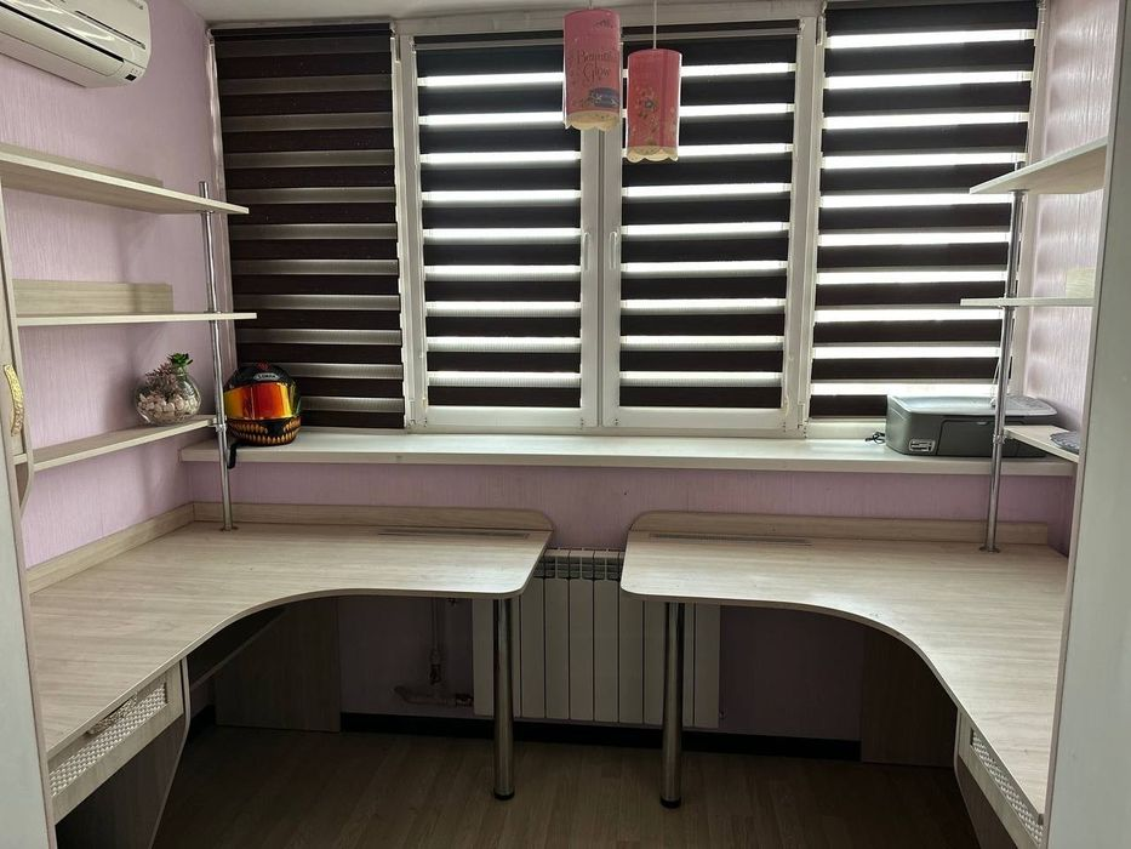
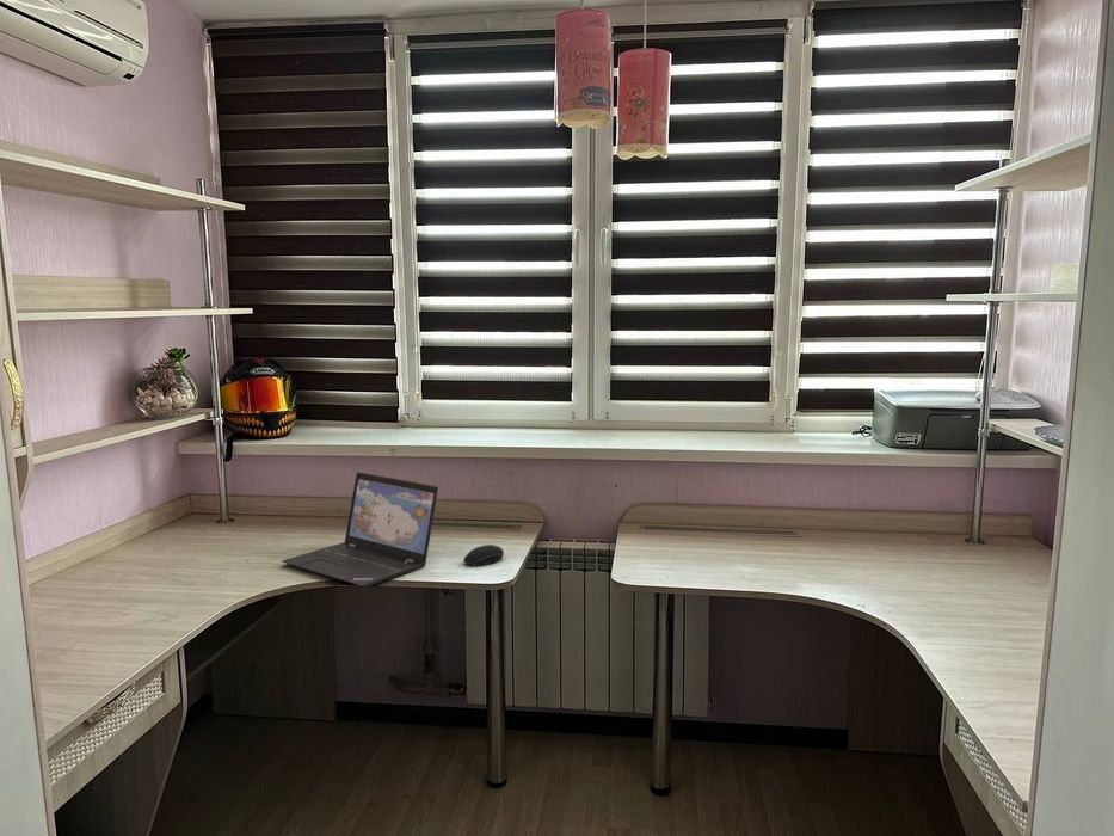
+ computer mouse [463,543,505,566]
+ laptop [281,471,439,589]
